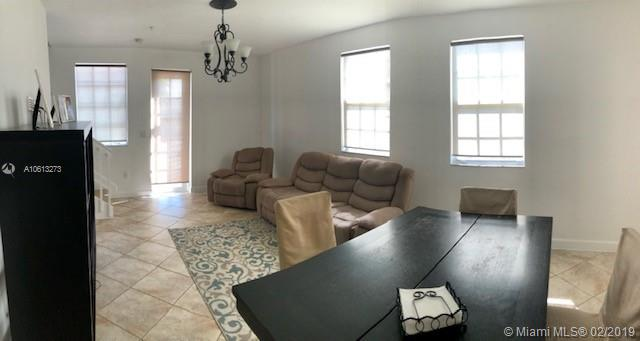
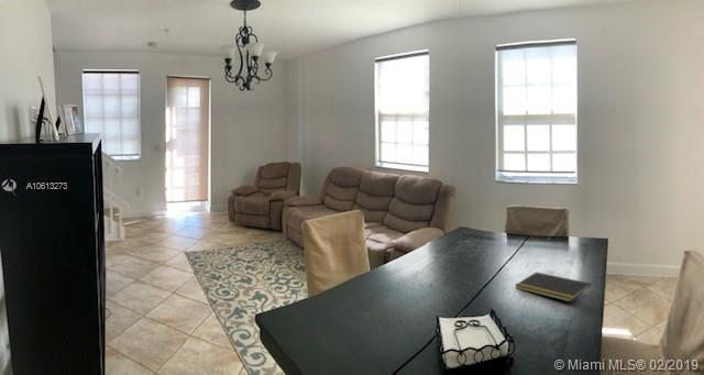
+ notepad [514,271,592,302]
